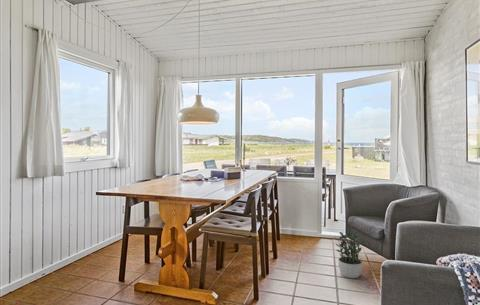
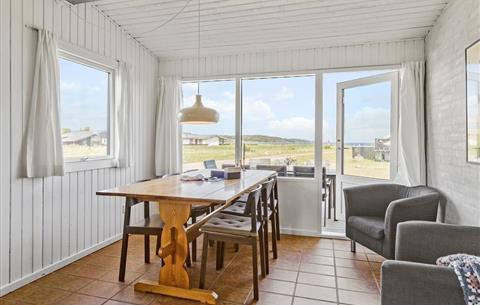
- potted plant [332,231,366,279]
